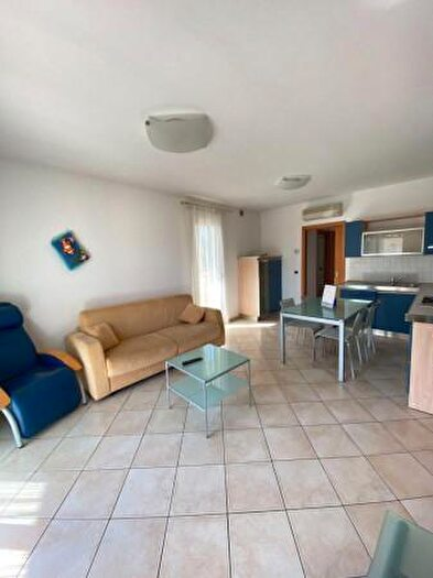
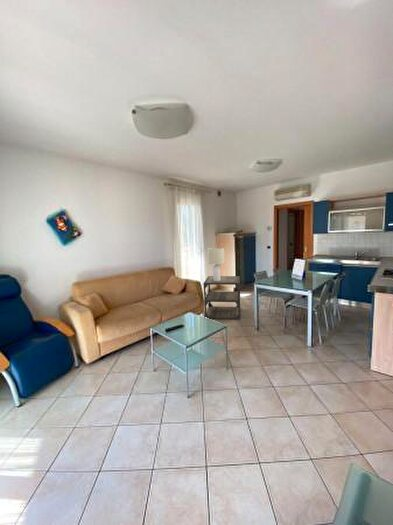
+ lamp [207,247,226,281]
+ side table [202,275,241,321]
